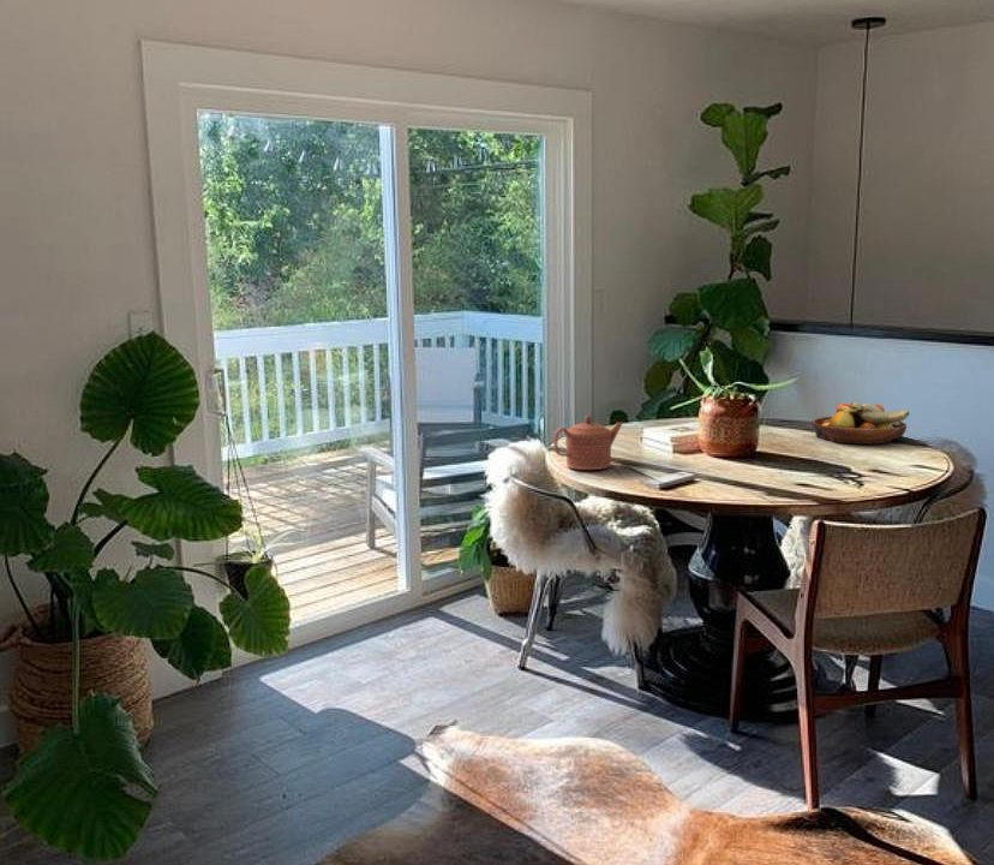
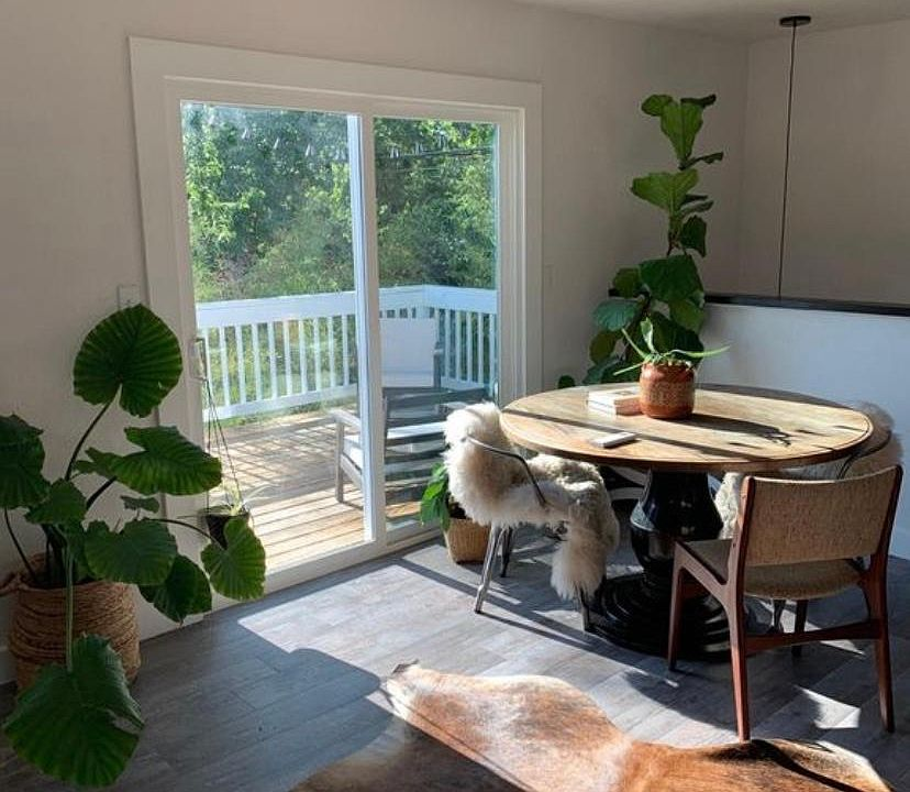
- teapot [552,414,624,471]
- fruit bowl [810,401,910,446]
